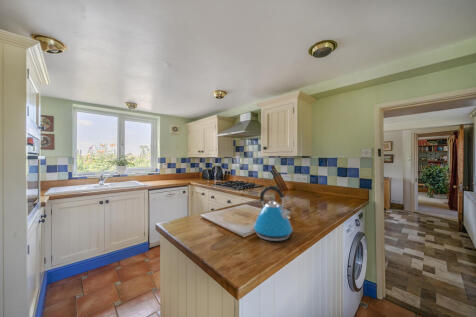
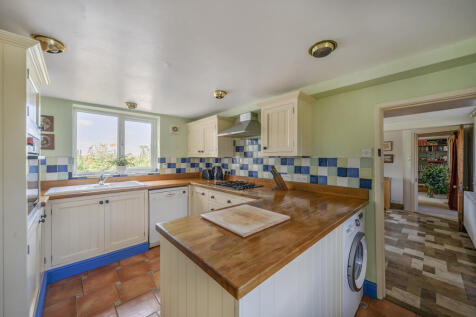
- kettle [253,185,293,242]
